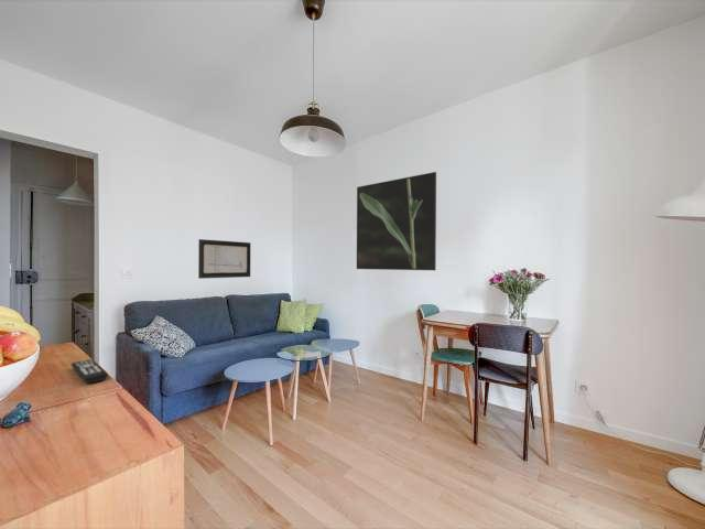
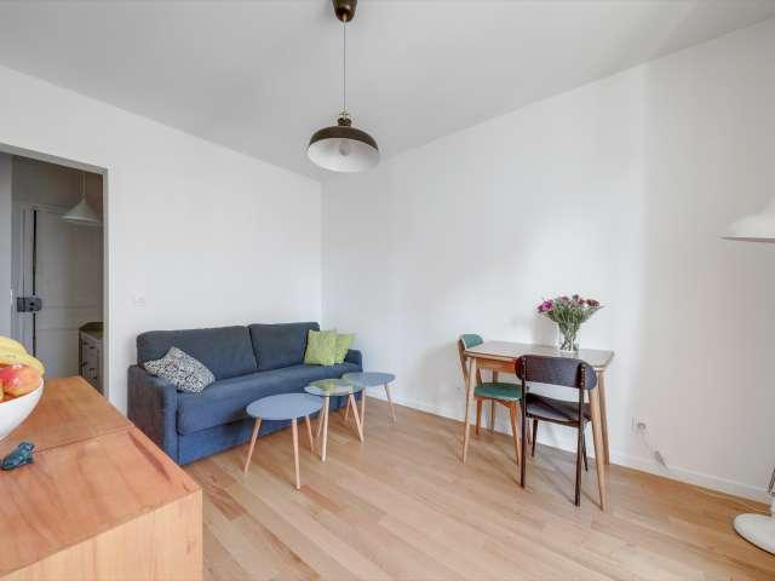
- remote control [70,358,109,385]
- wall art [197,238,252,280]
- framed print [356,171,437,271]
